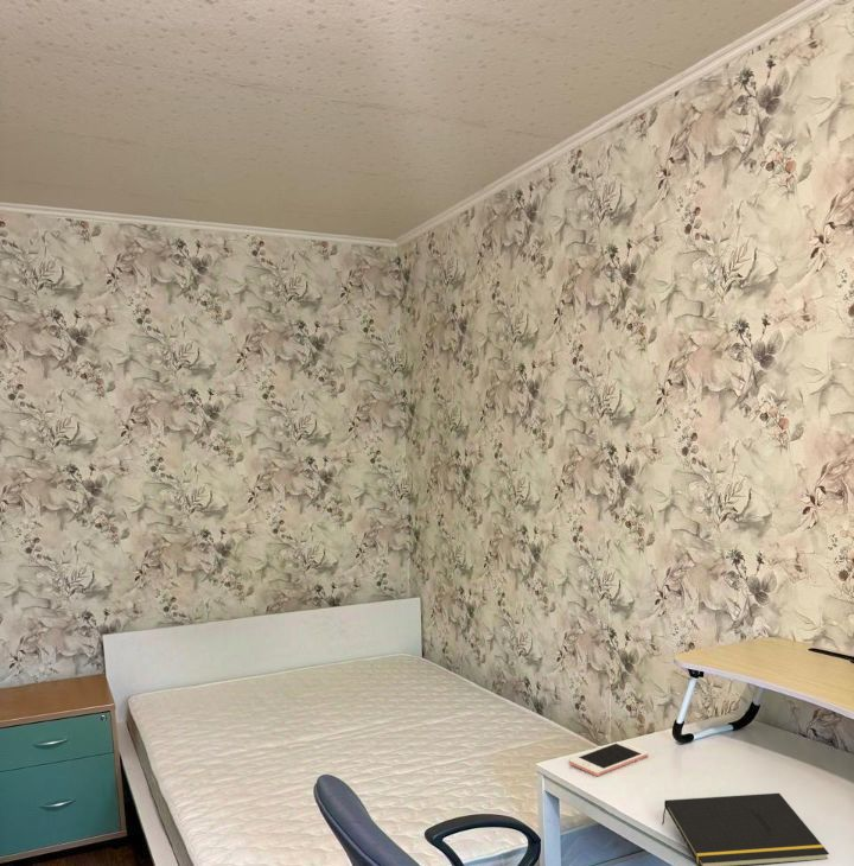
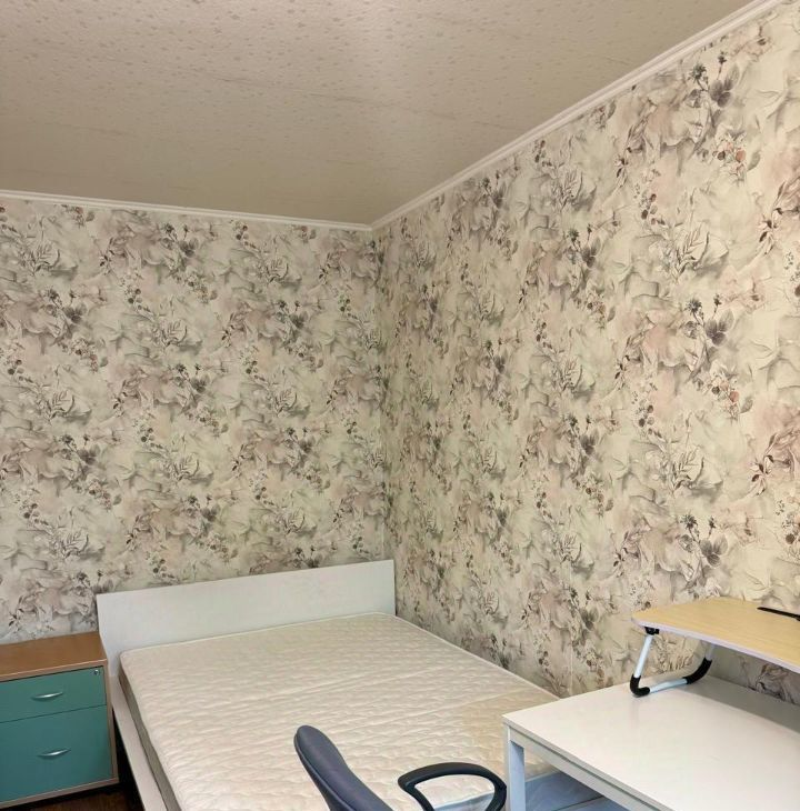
- notepad [661,792,830,866]
- cell phone [568,740,649,777]
